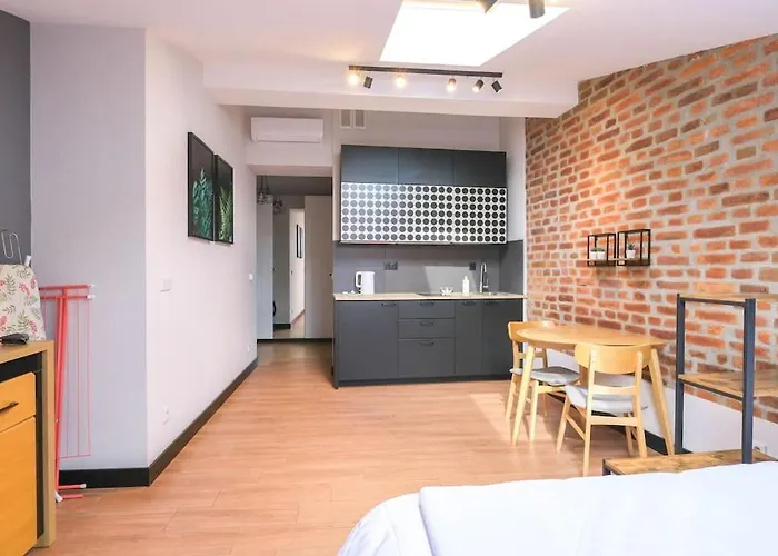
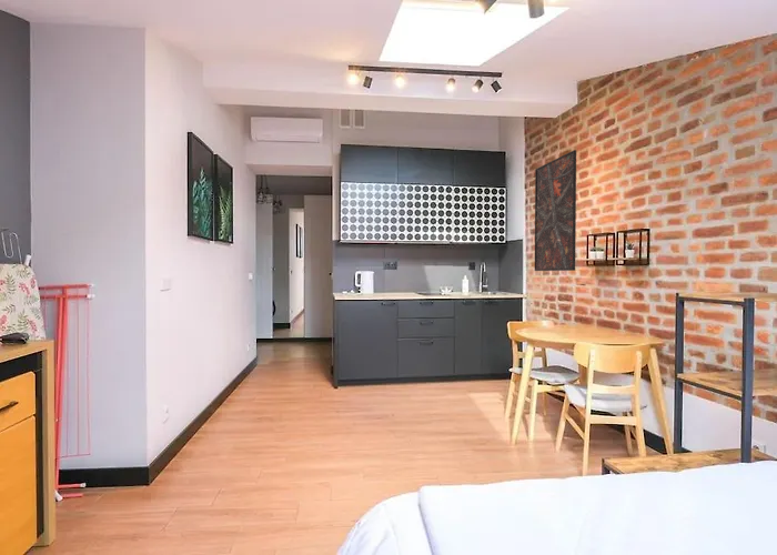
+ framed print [534,149,577,272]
